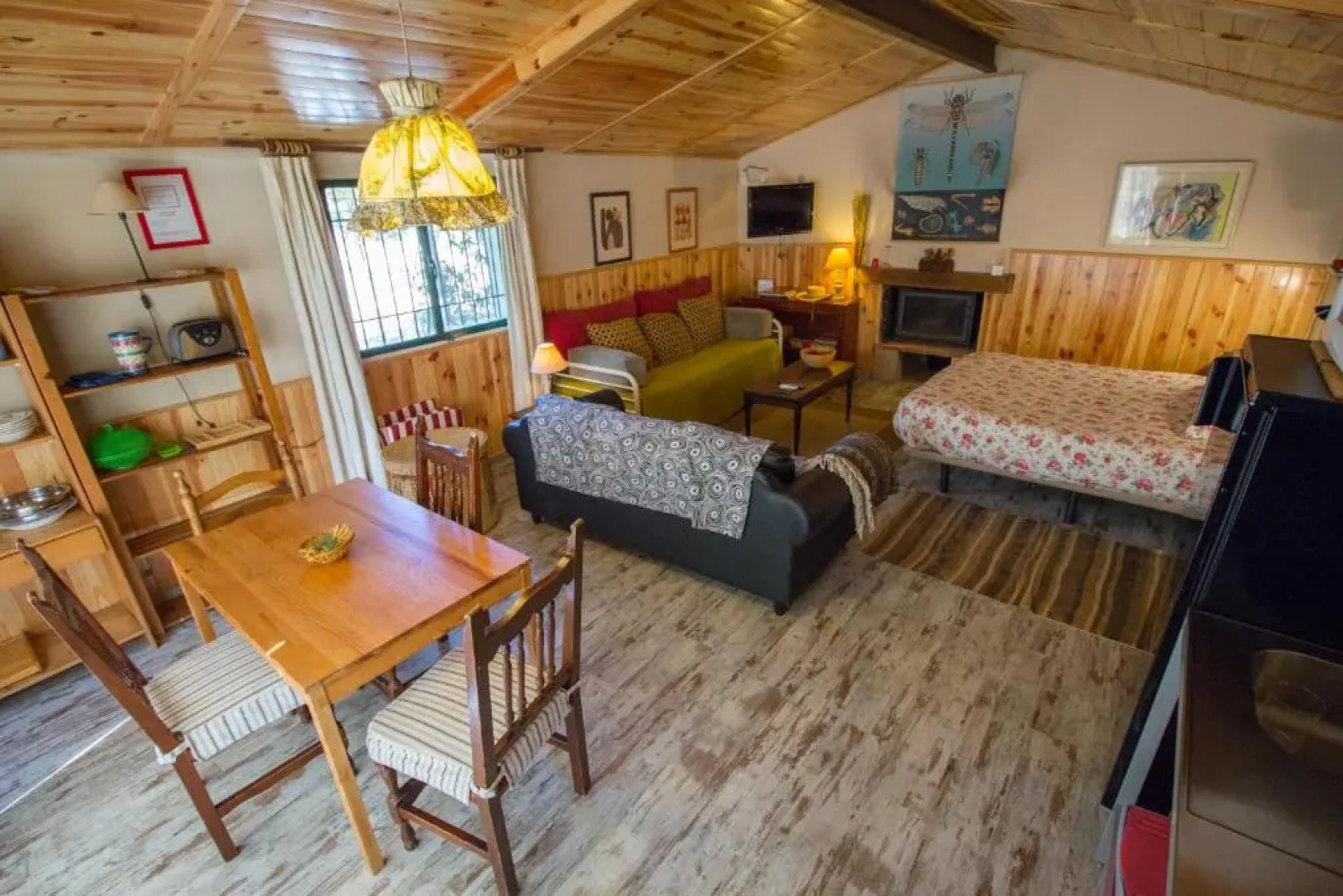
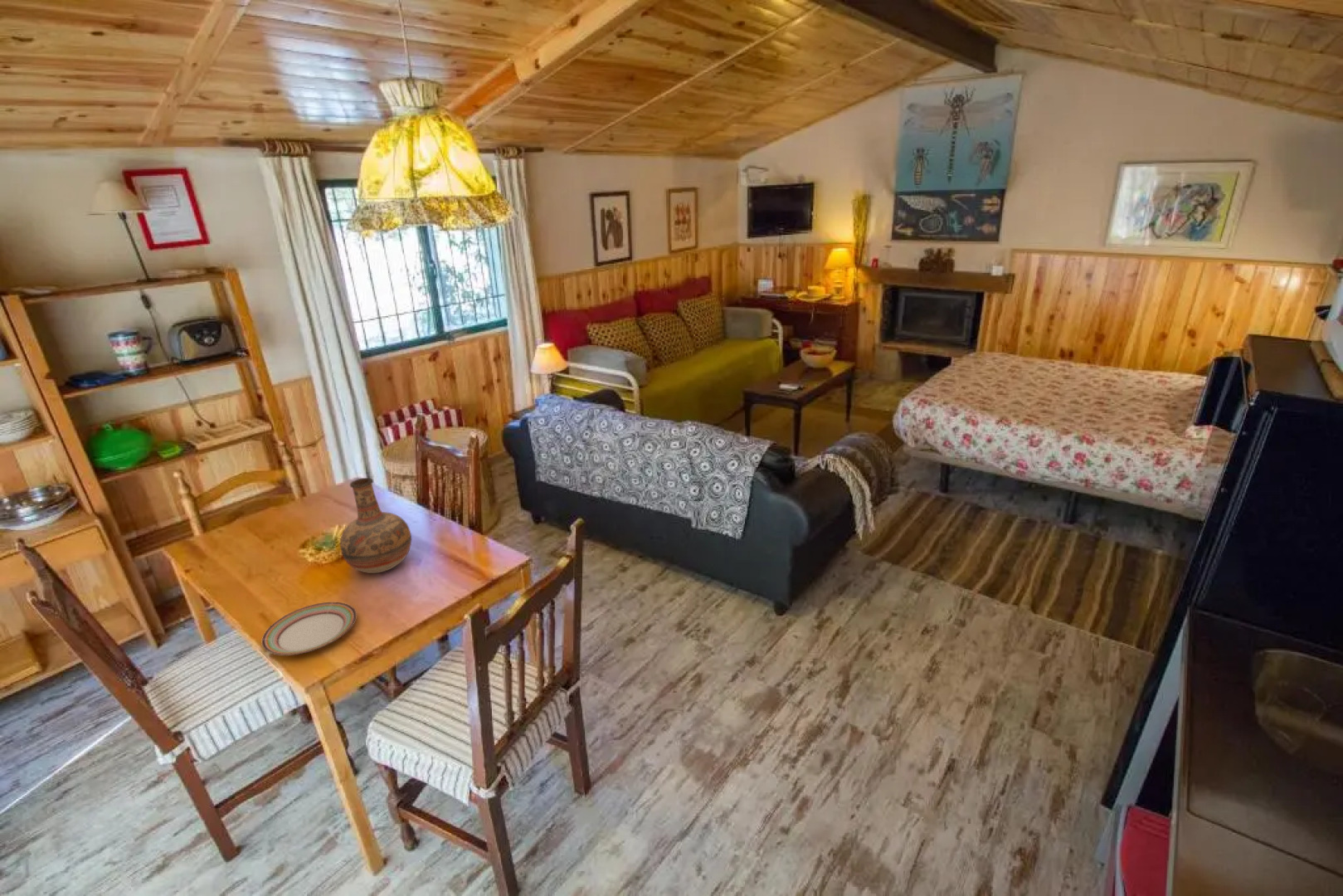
+ plate [260,601,358,656]
+ vase [339,477,412,574]
